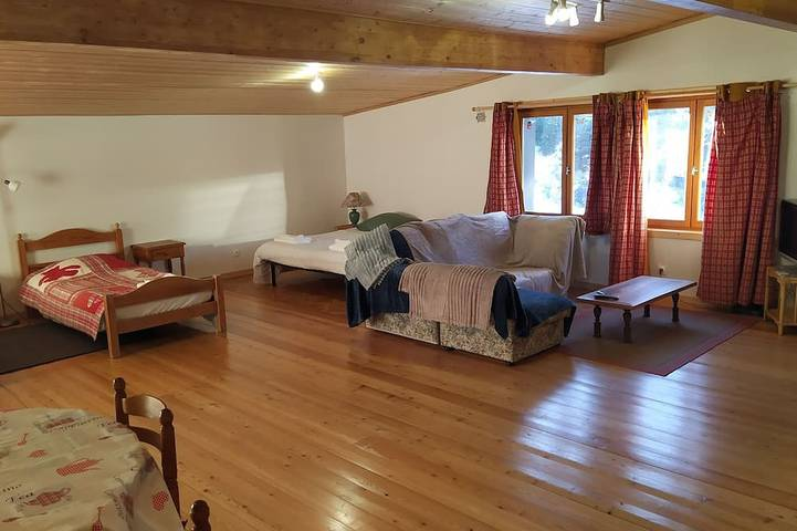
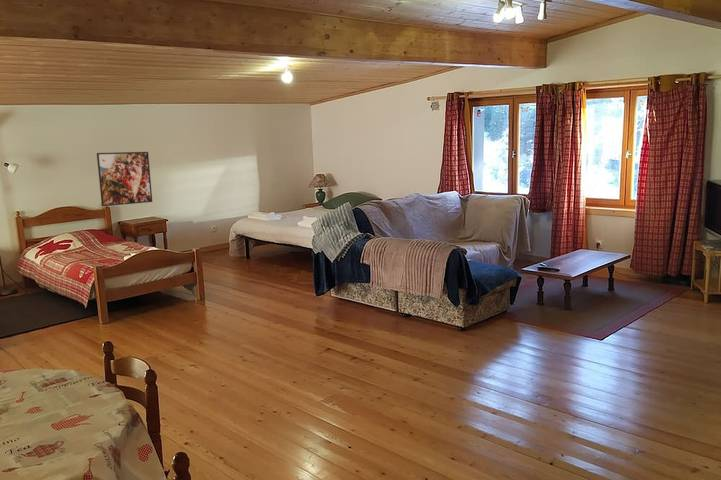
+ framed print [96,151,153,207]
